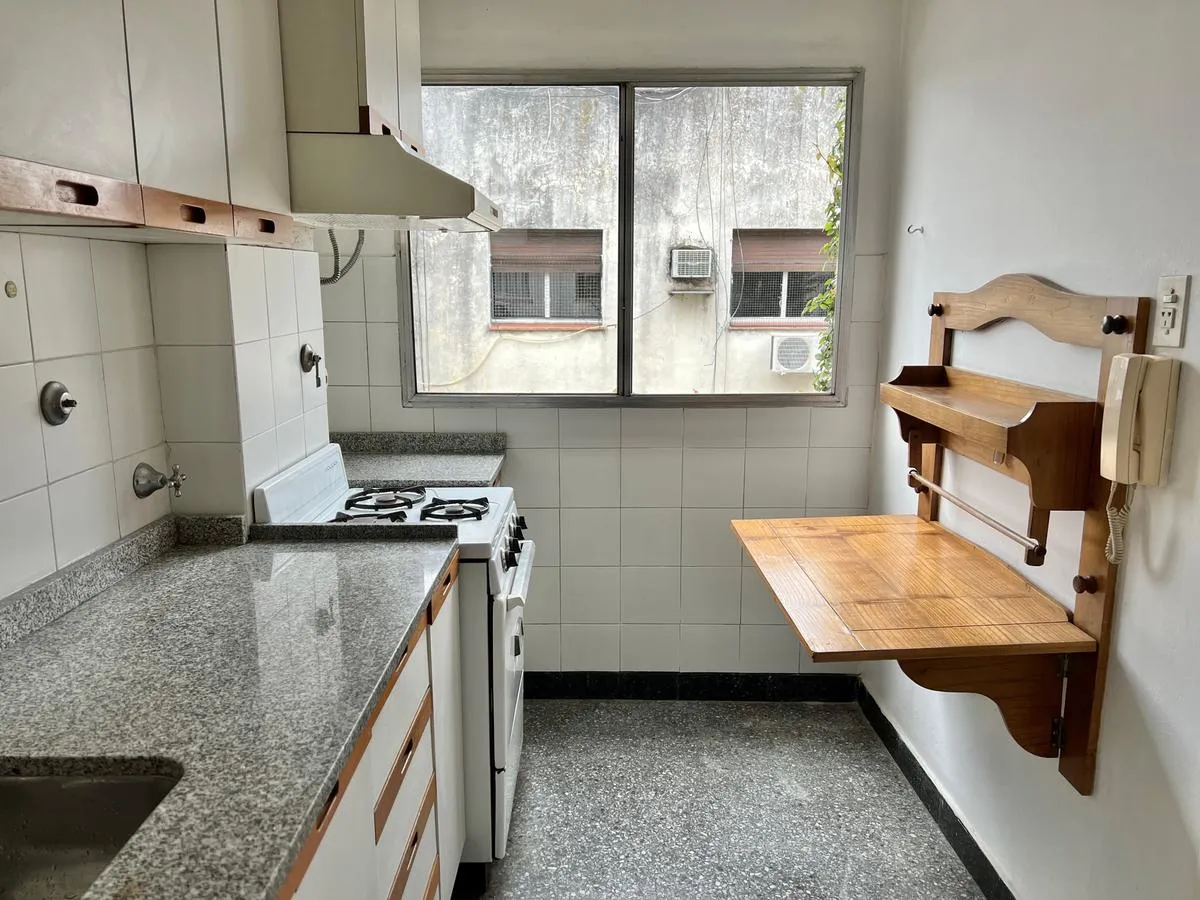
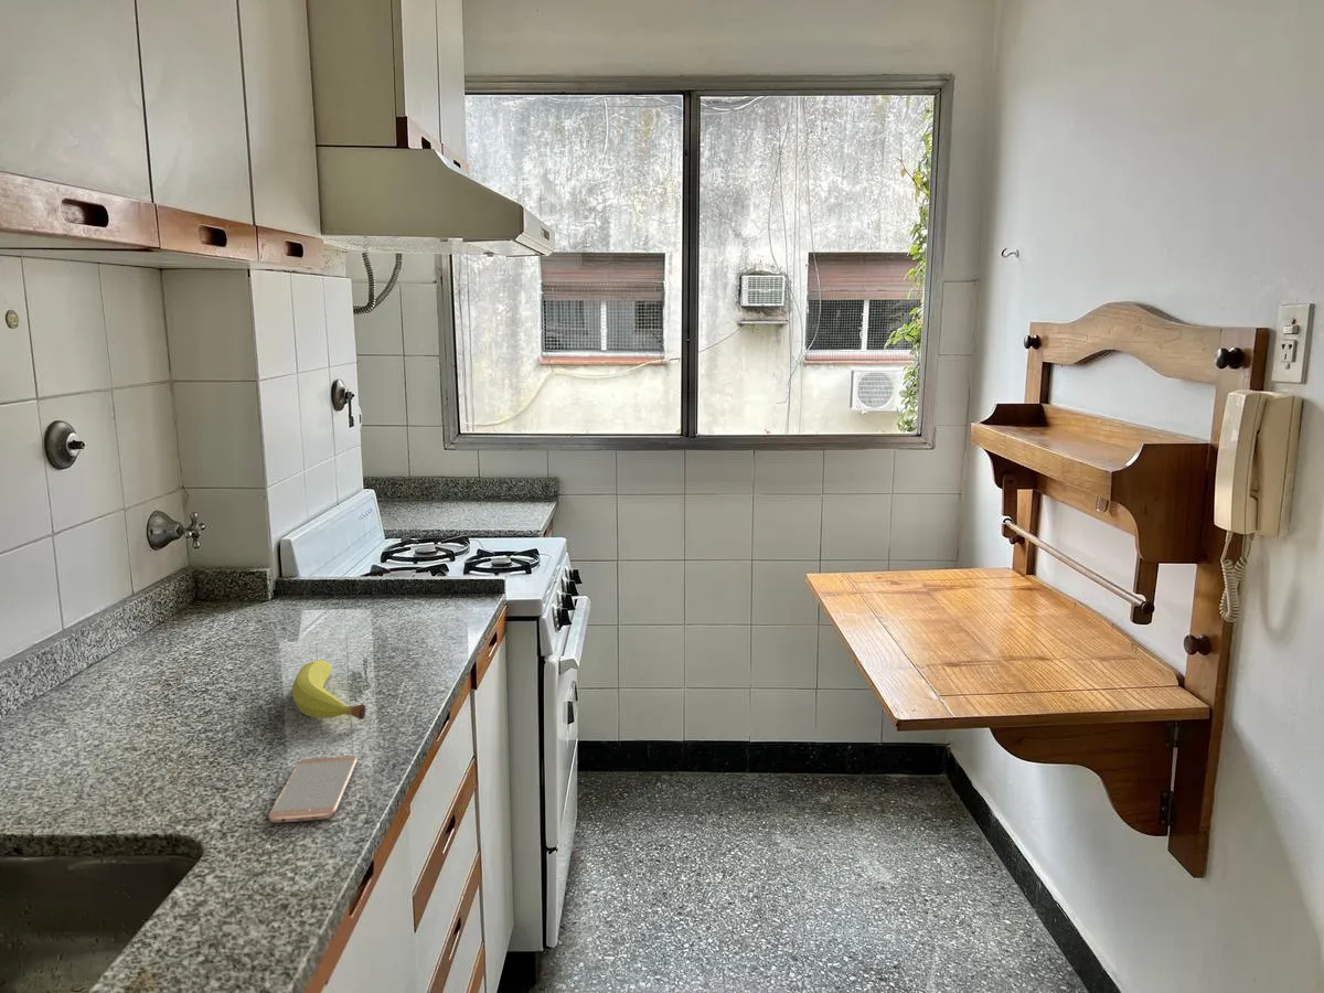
+ fruit [291,659,366,720]
+ smartphone [268,755,359,823]
